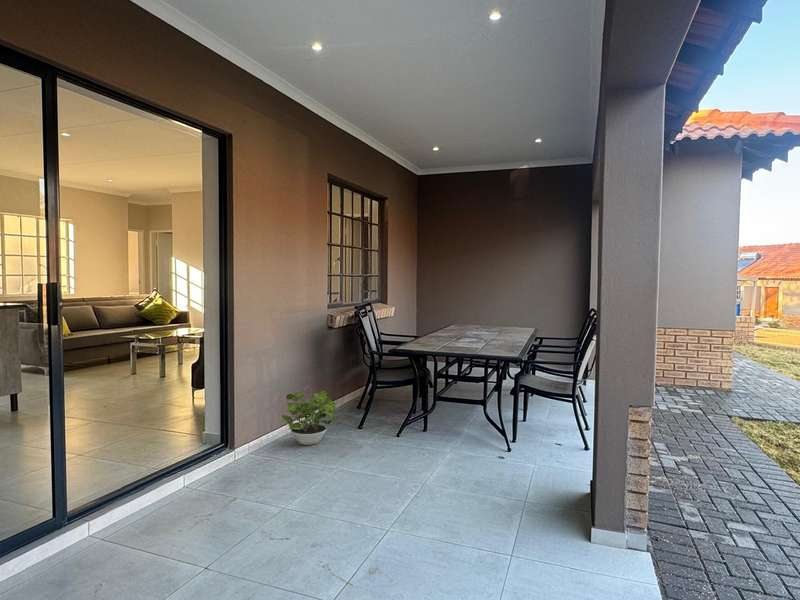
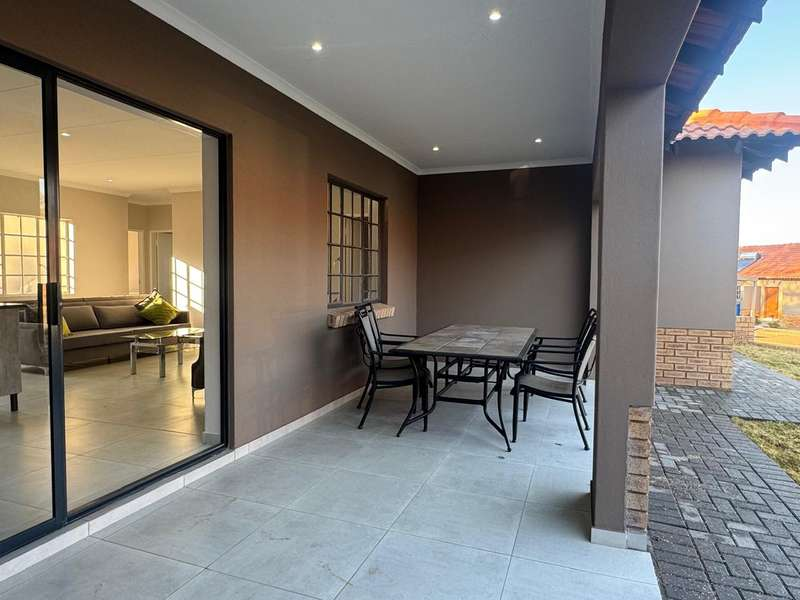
- potted plant [281,390,340,446]
